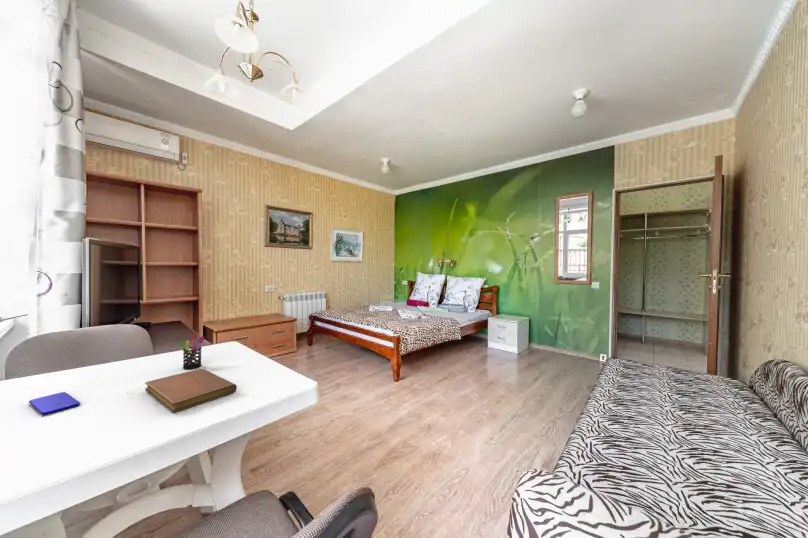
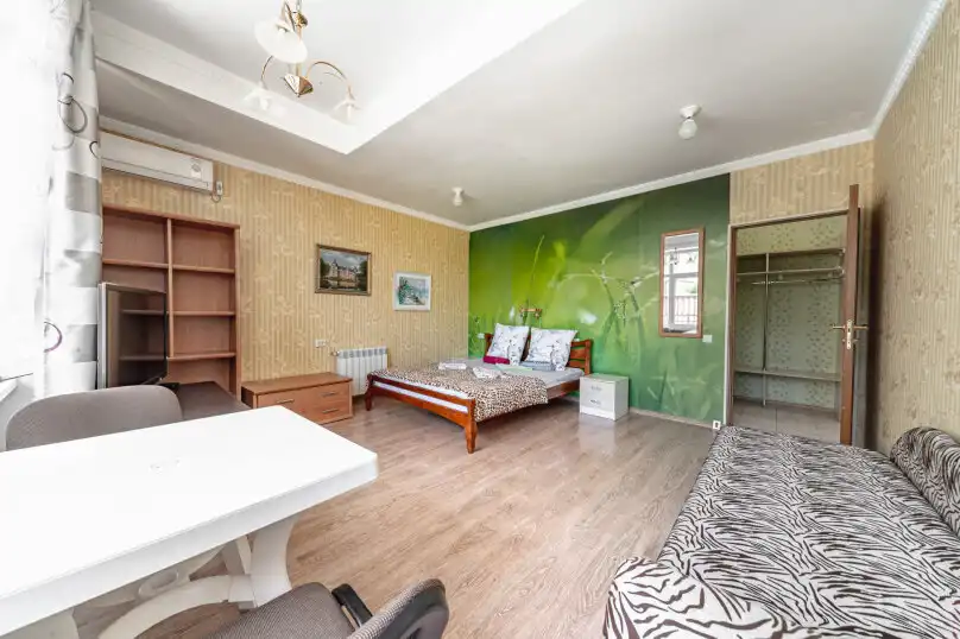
- notebook [144,368,238,413]
- smartphone [28,391,81,416]
- pen holder [178,333,205,370]
